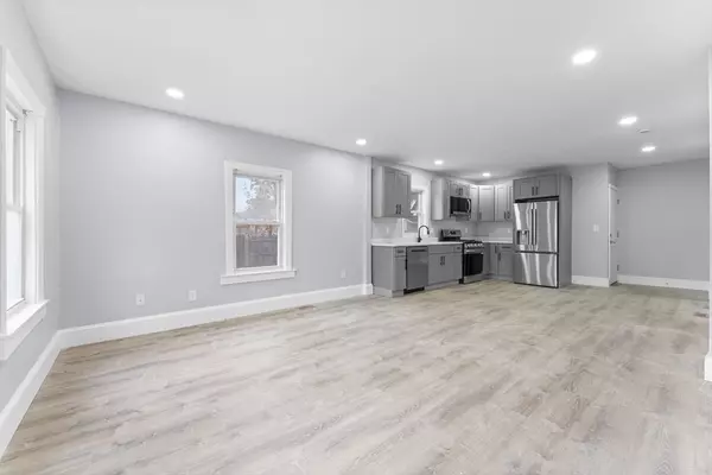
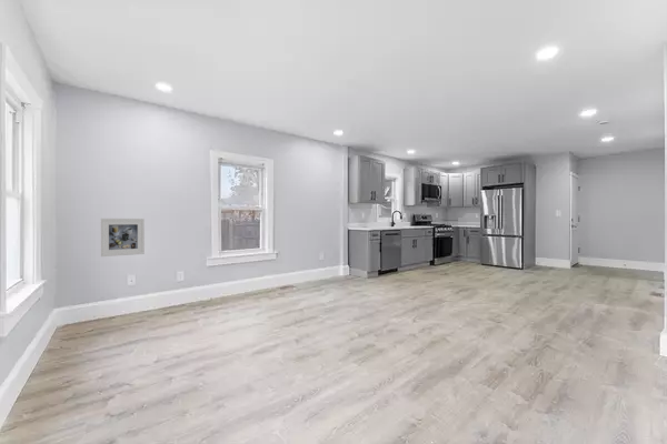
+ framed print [100,218,146,258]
